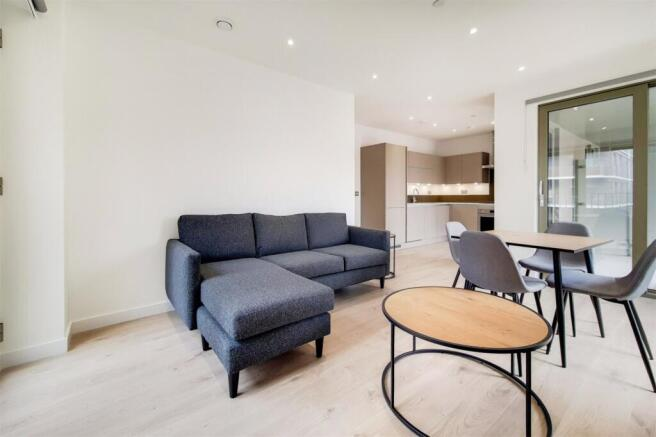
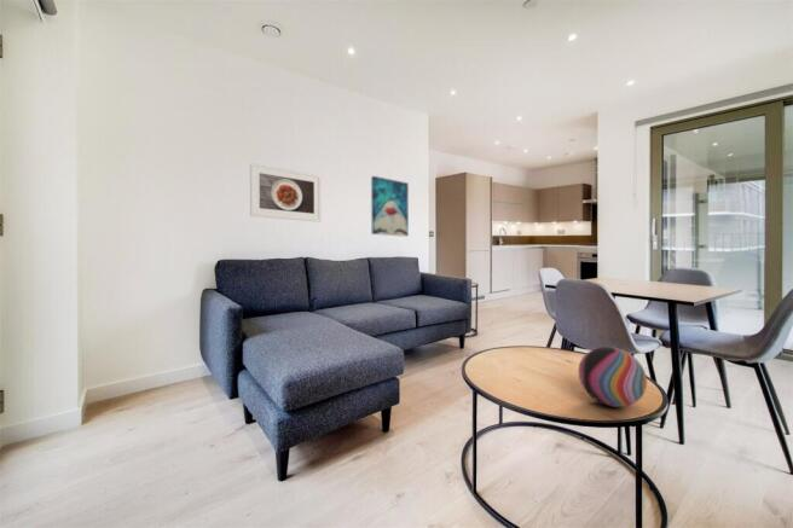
+ decorative ball [578,346,648,408]
+ wall art [370,175,410,238]
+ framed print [249,162,323,224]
